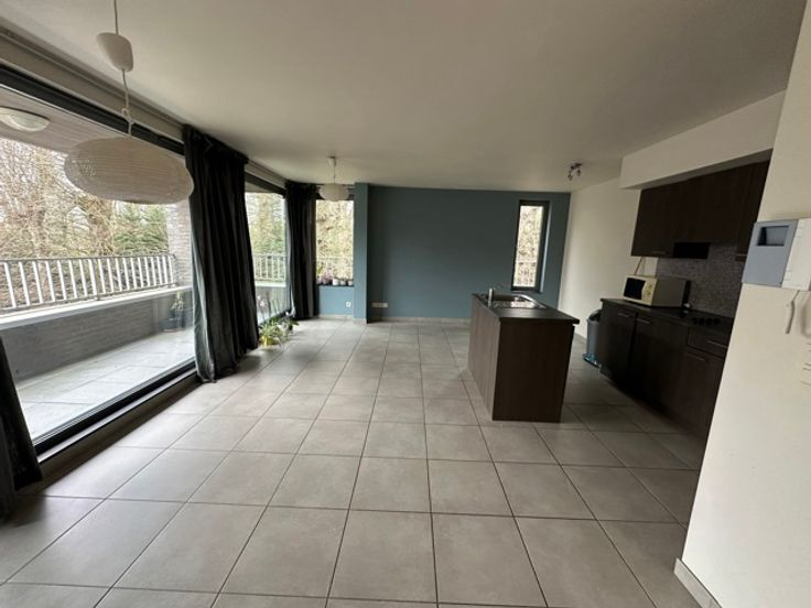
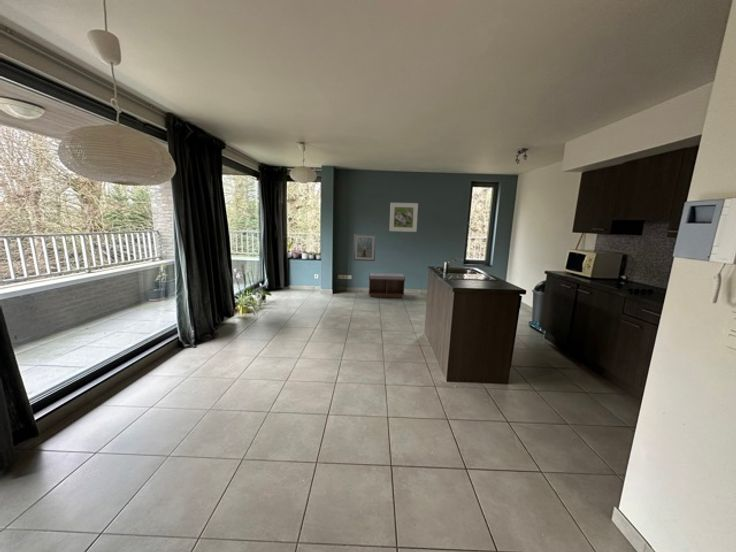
+ bench [368,272,406,298]
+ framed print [389,202,419,233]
+ picture frame [353,233,377,262]
